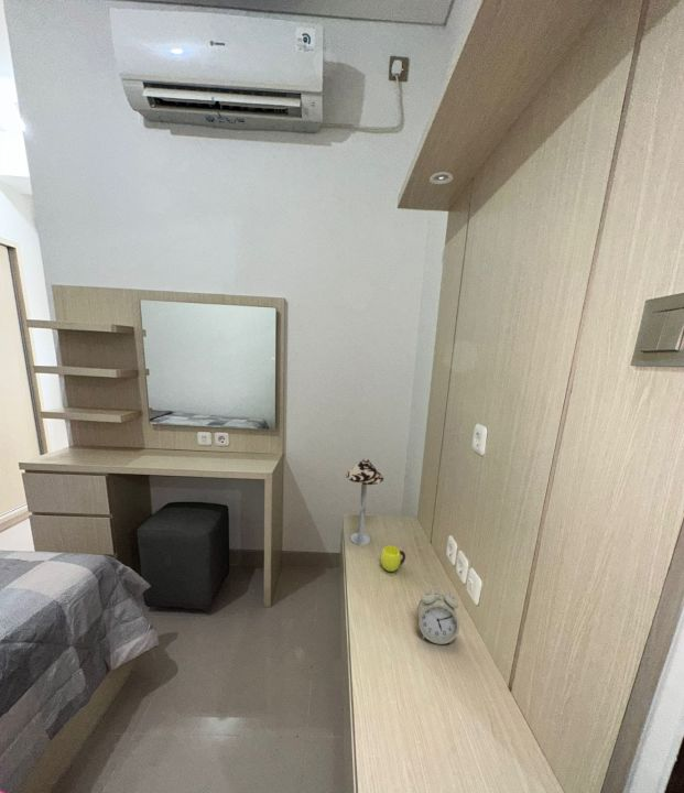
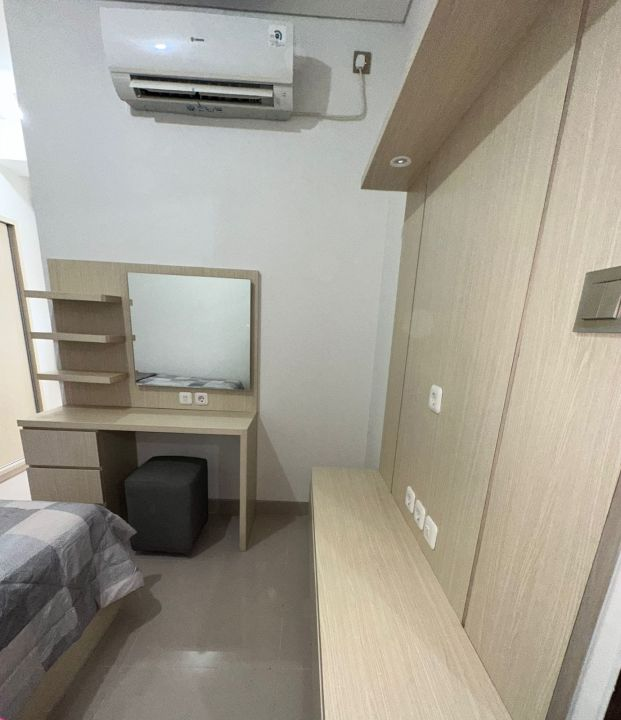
- cup [380,545,406,573]
- table lamp [345,456,384,546]
- alarm clock [416,586,460,645]
